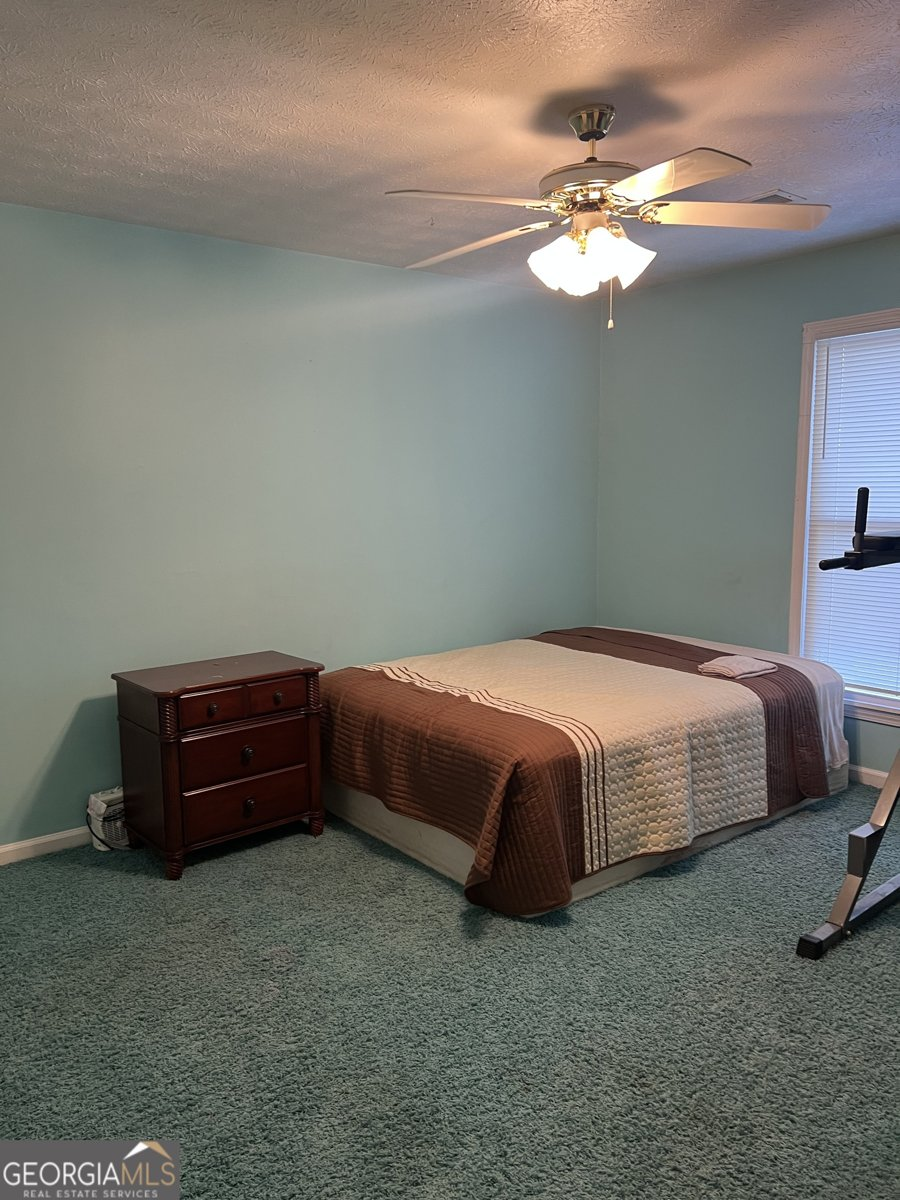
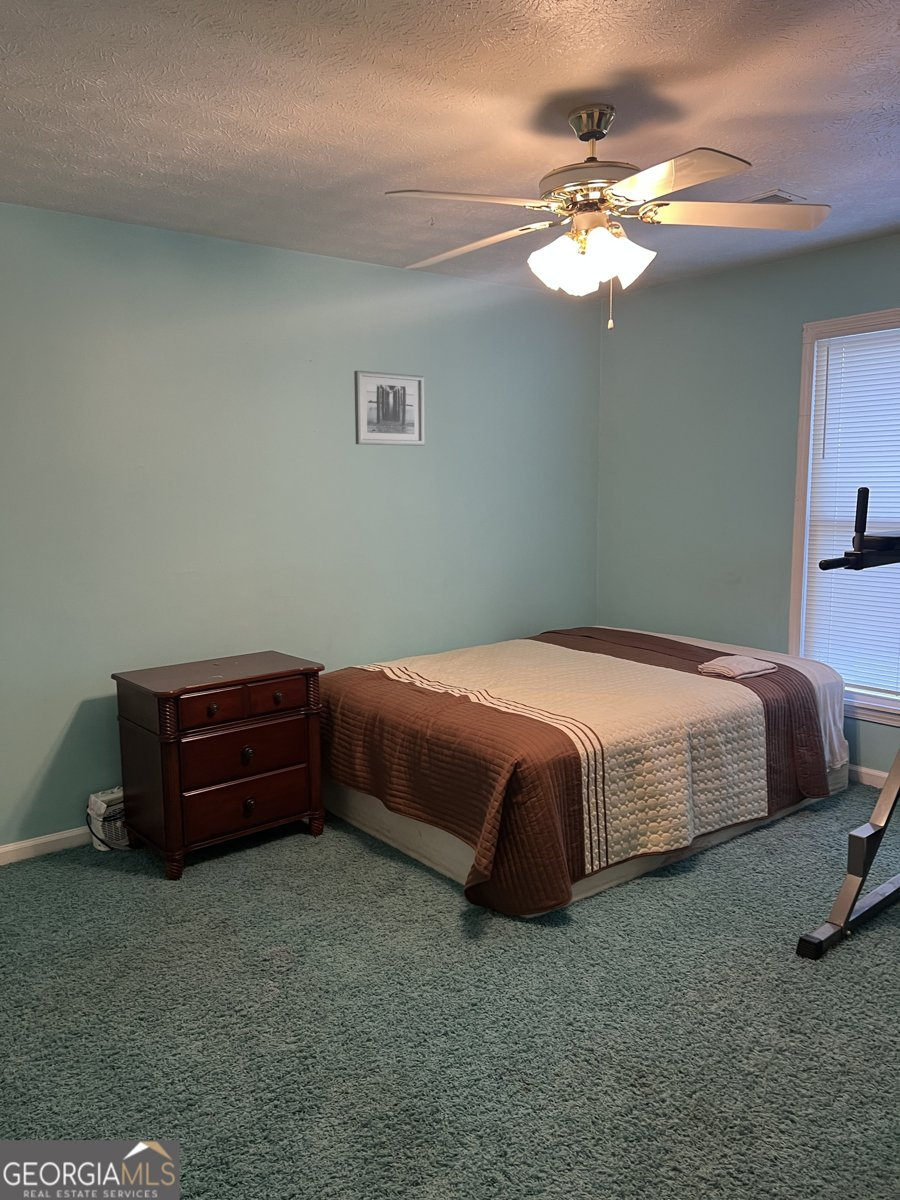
+ wall art [353,370,426,447]
